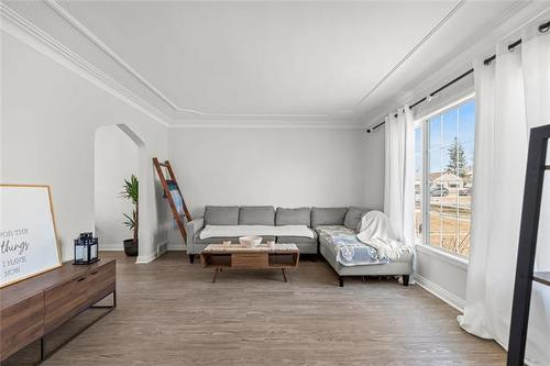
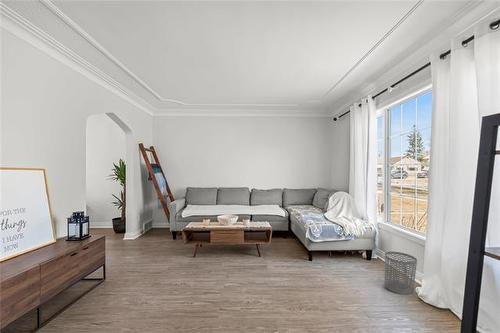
+ waste bin [384,251,418,295]
